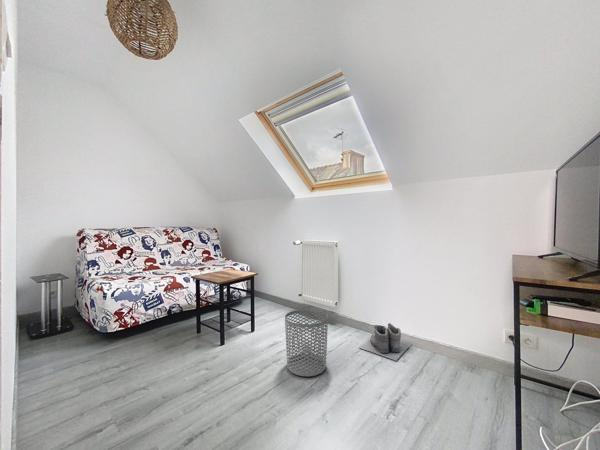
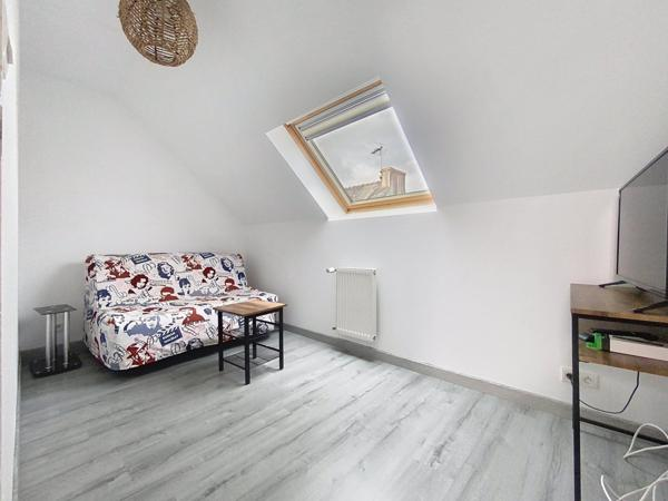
- waste bin [284,308,329,377]
- boots [358,322,413,362]
